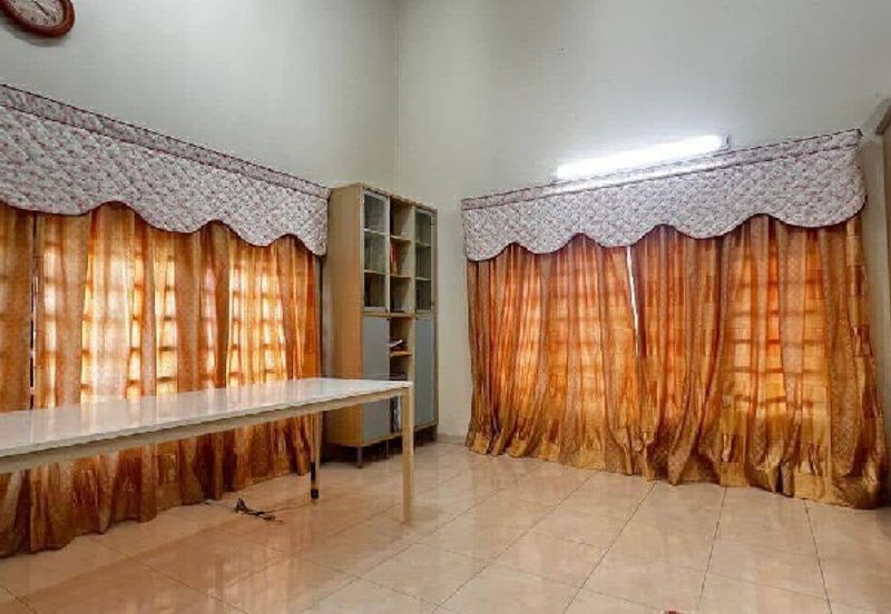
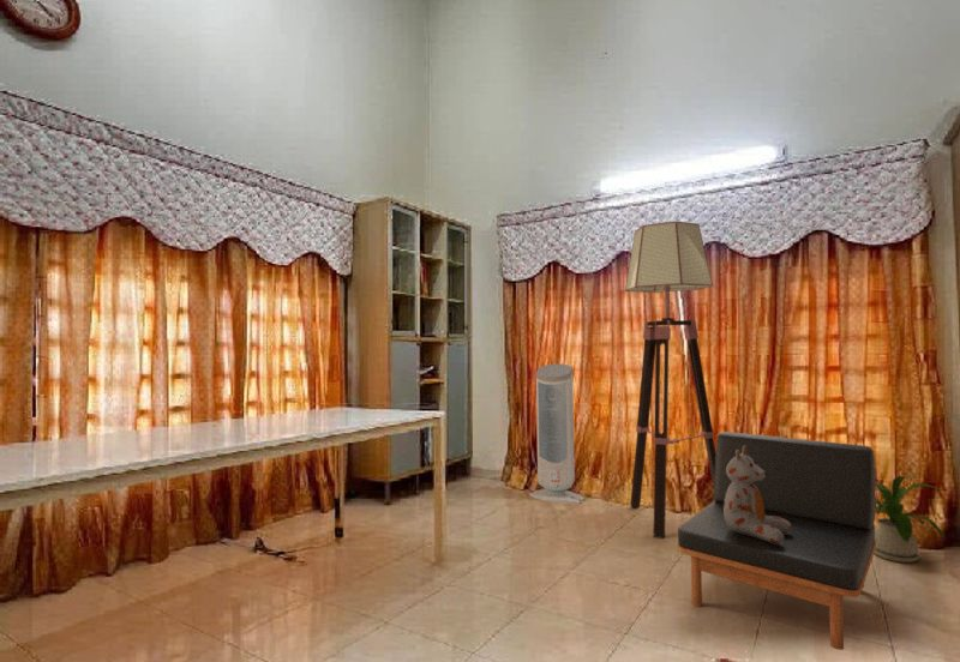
+ house plant [874,474,947,564]
+ stuffed bear [724,445,791,543]
+ armless chair [677,431,878,651]
+ floor lamp [624,219,716,540]
+ air purifier [528,362,586,505]
